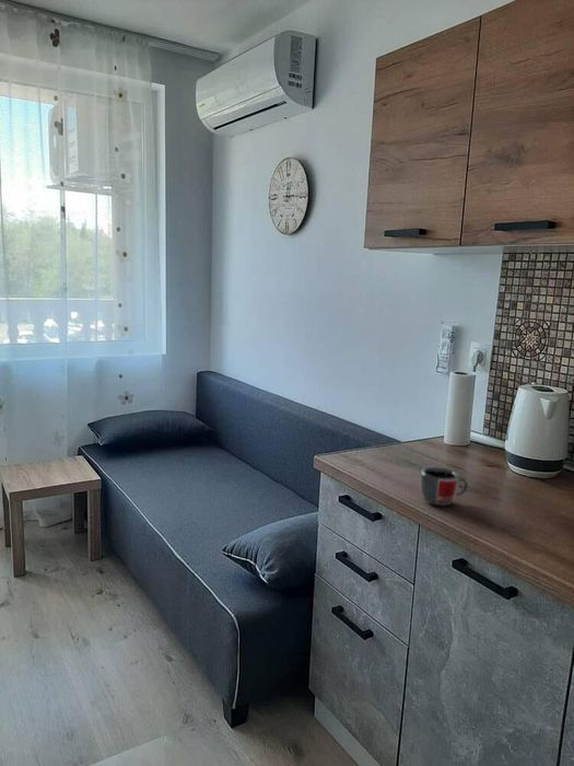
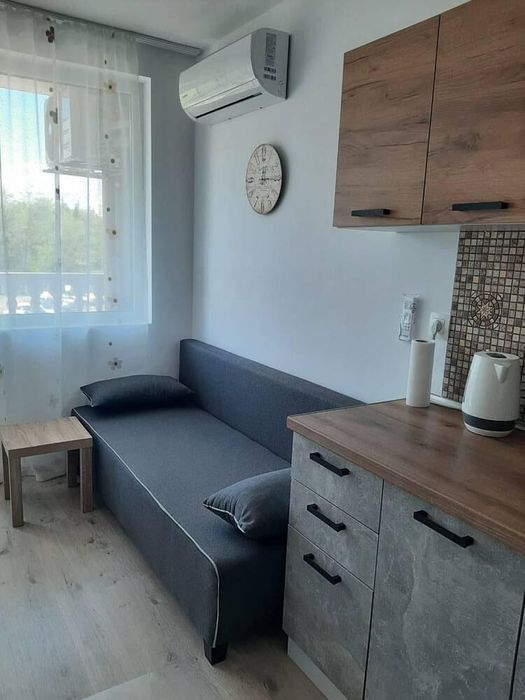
- mug [420,466,469,507]
